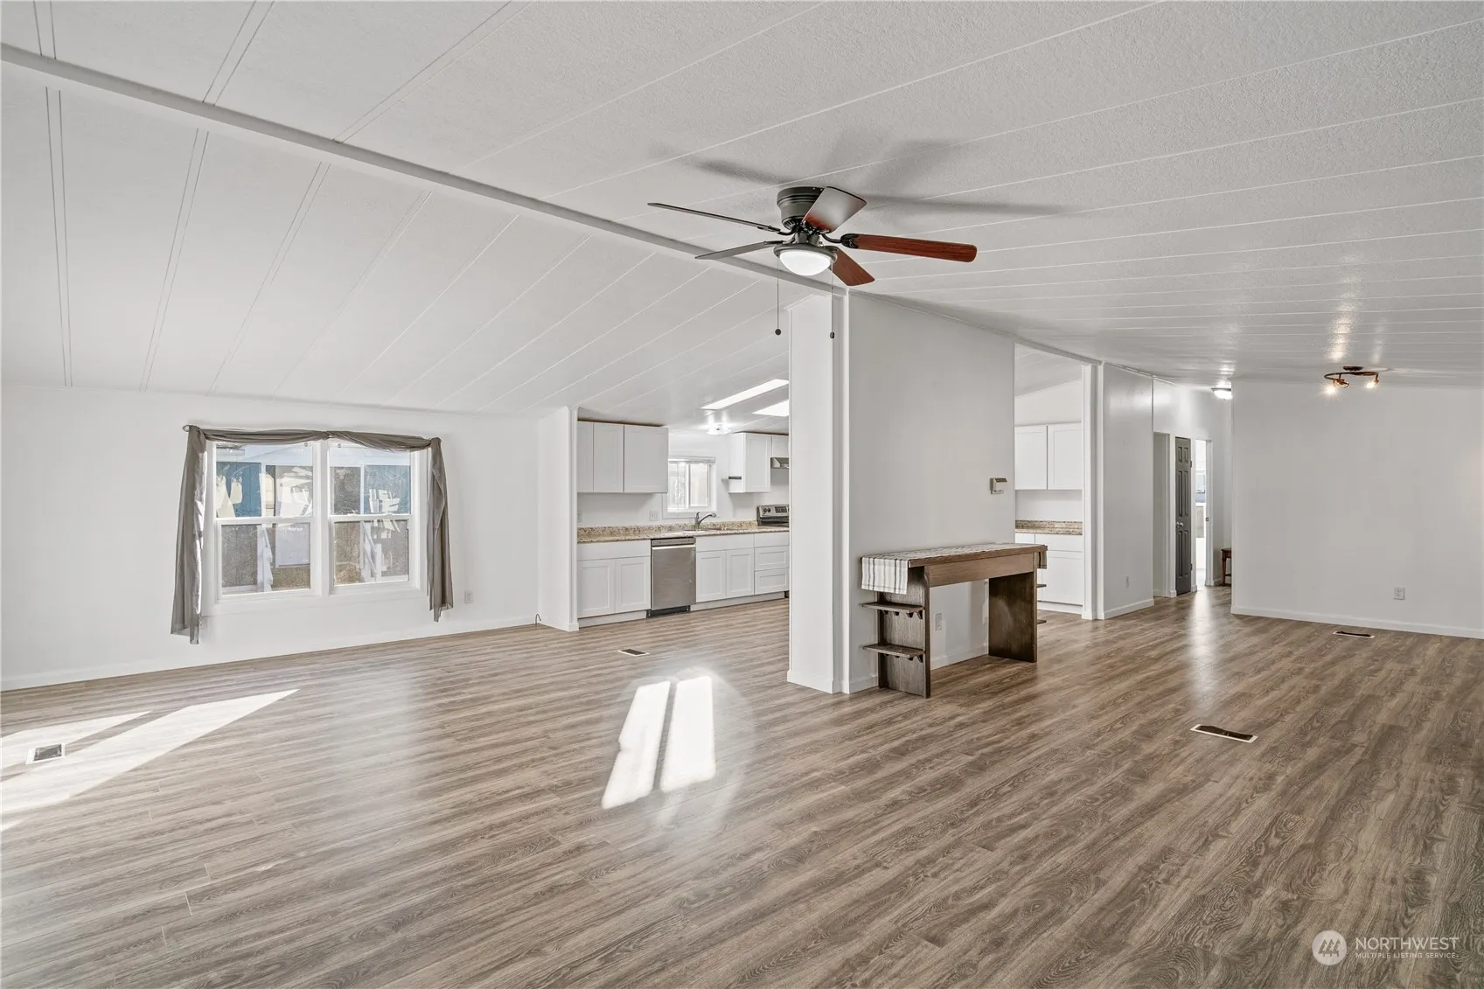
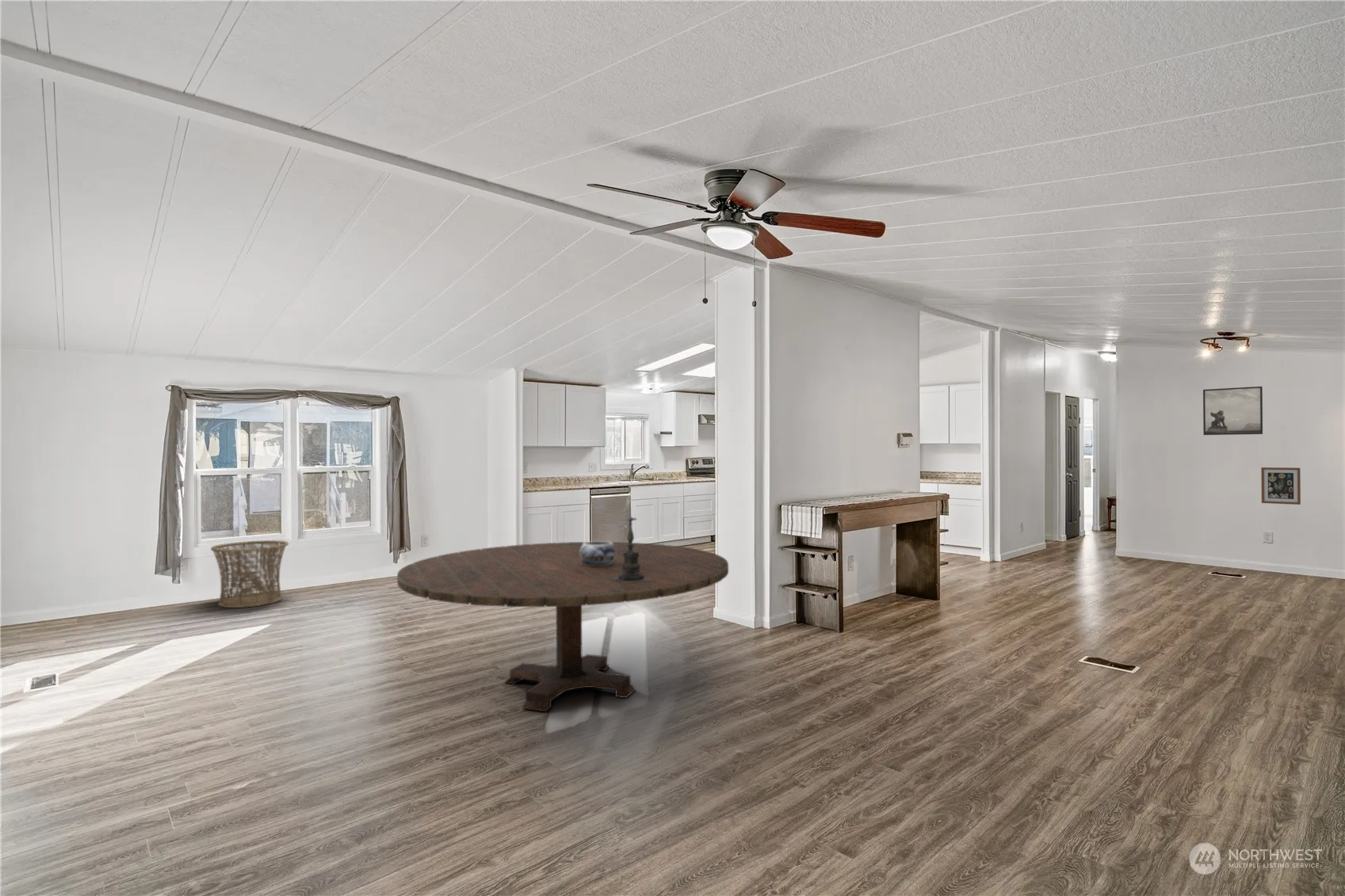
+ candle holder [609,507,652,584]
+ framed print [1202,386,1263,436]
+ dining table [396,541,729,712]
+ wall art [1260,467,1301,505]
+ basket [210,540,289,608]
+ decorative bowl [580,540,616,566]
